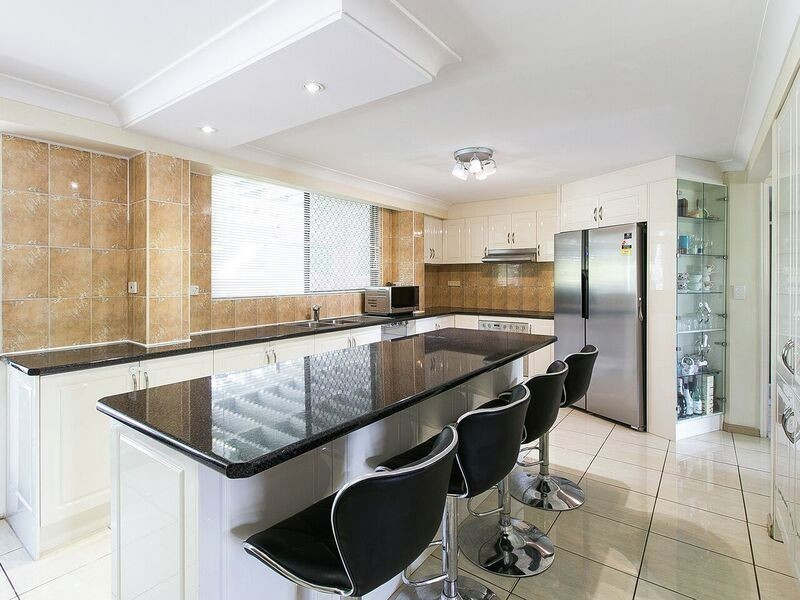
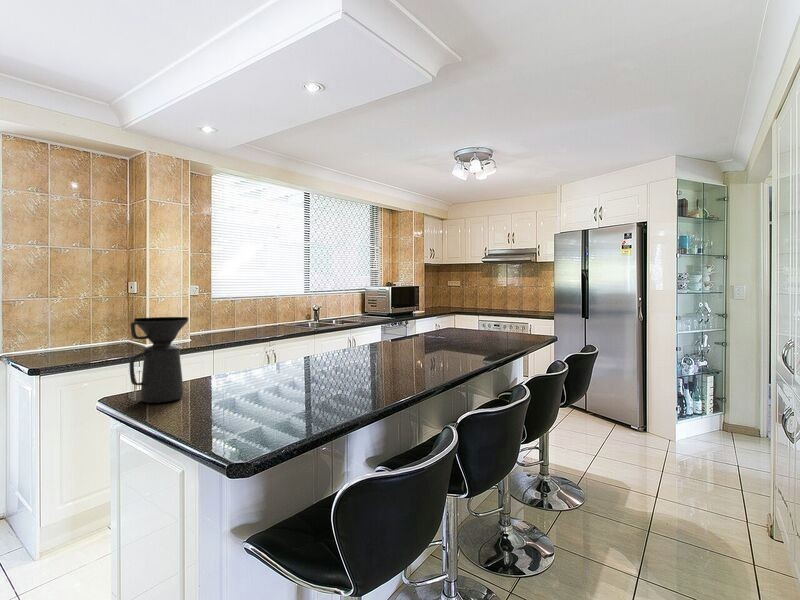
+ coffee maker [129,316,190,404]
